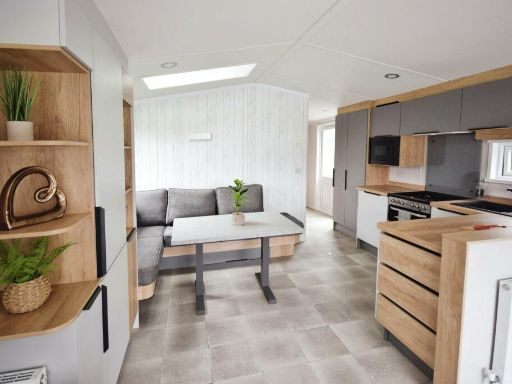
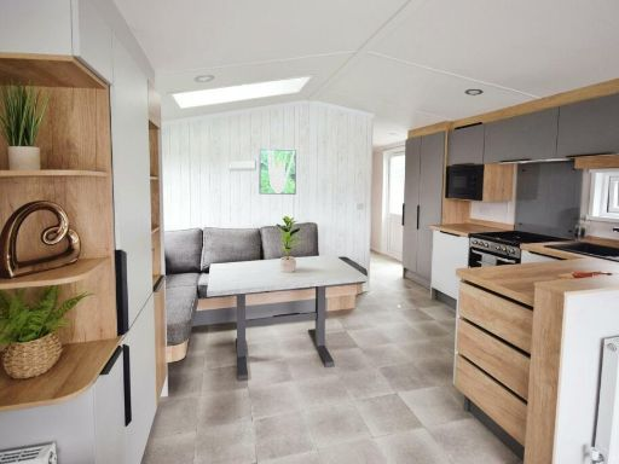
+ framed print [258,147,297,196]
